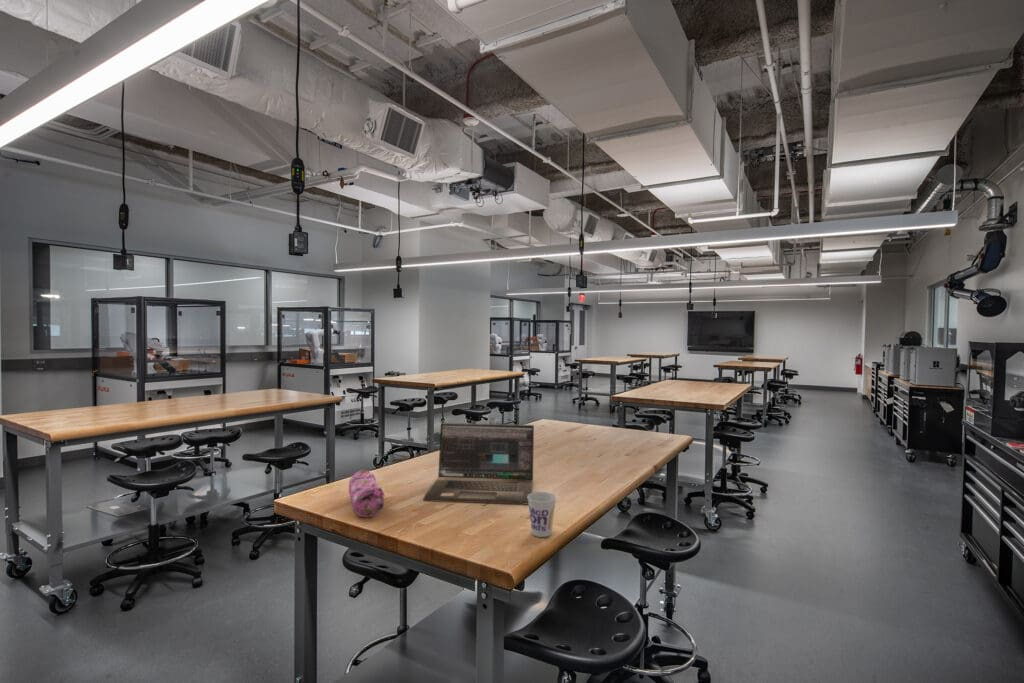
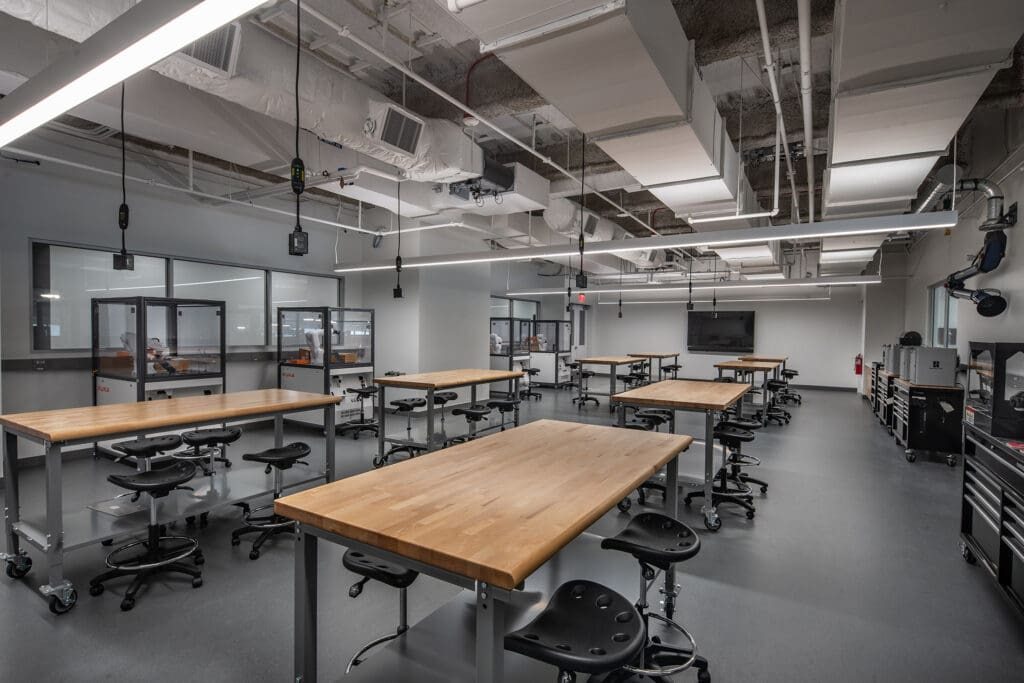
- pencil case [348,469,386,518]
- cup [527,491,557,538]
- laptop [422,422,535,506]
